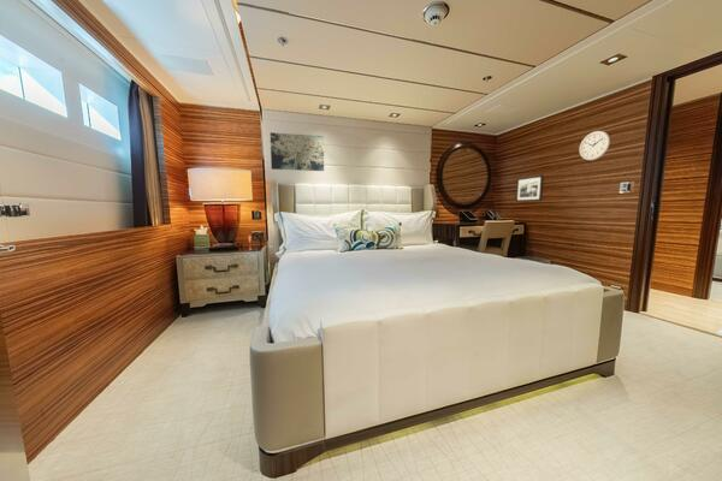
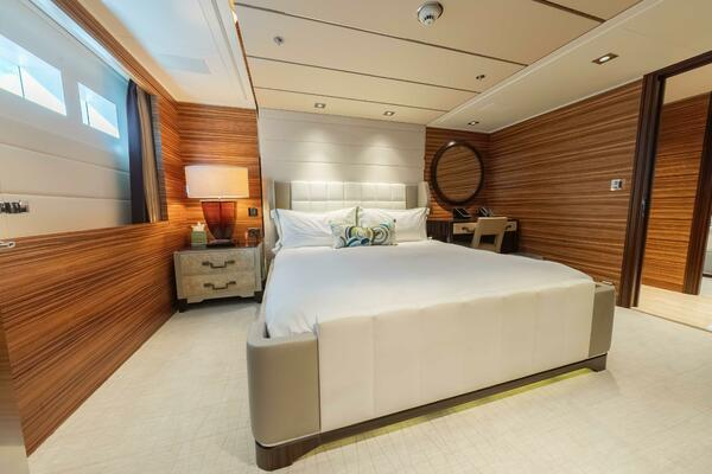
- wall art [270,131,325,172]
- wall clock [579,130,611,161]
- picture frame [515,174,545,203]
